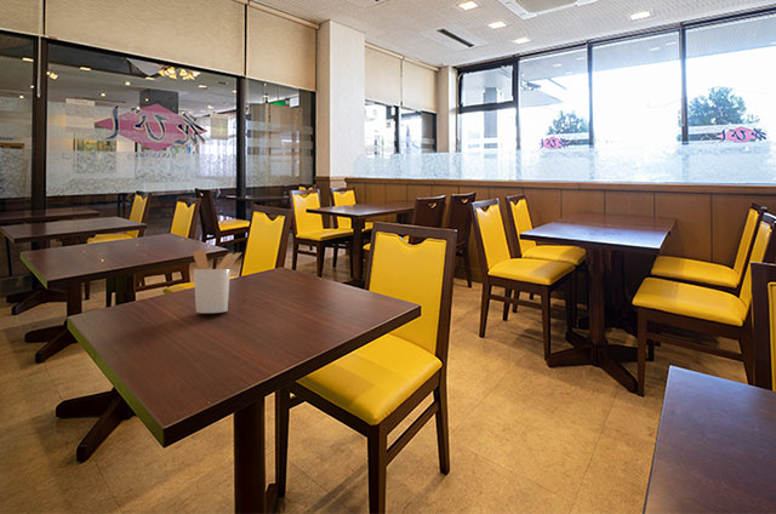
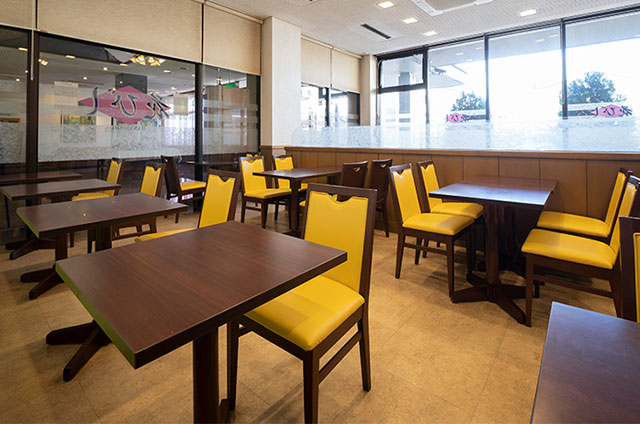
- utensil holder [192,249,242,314]
